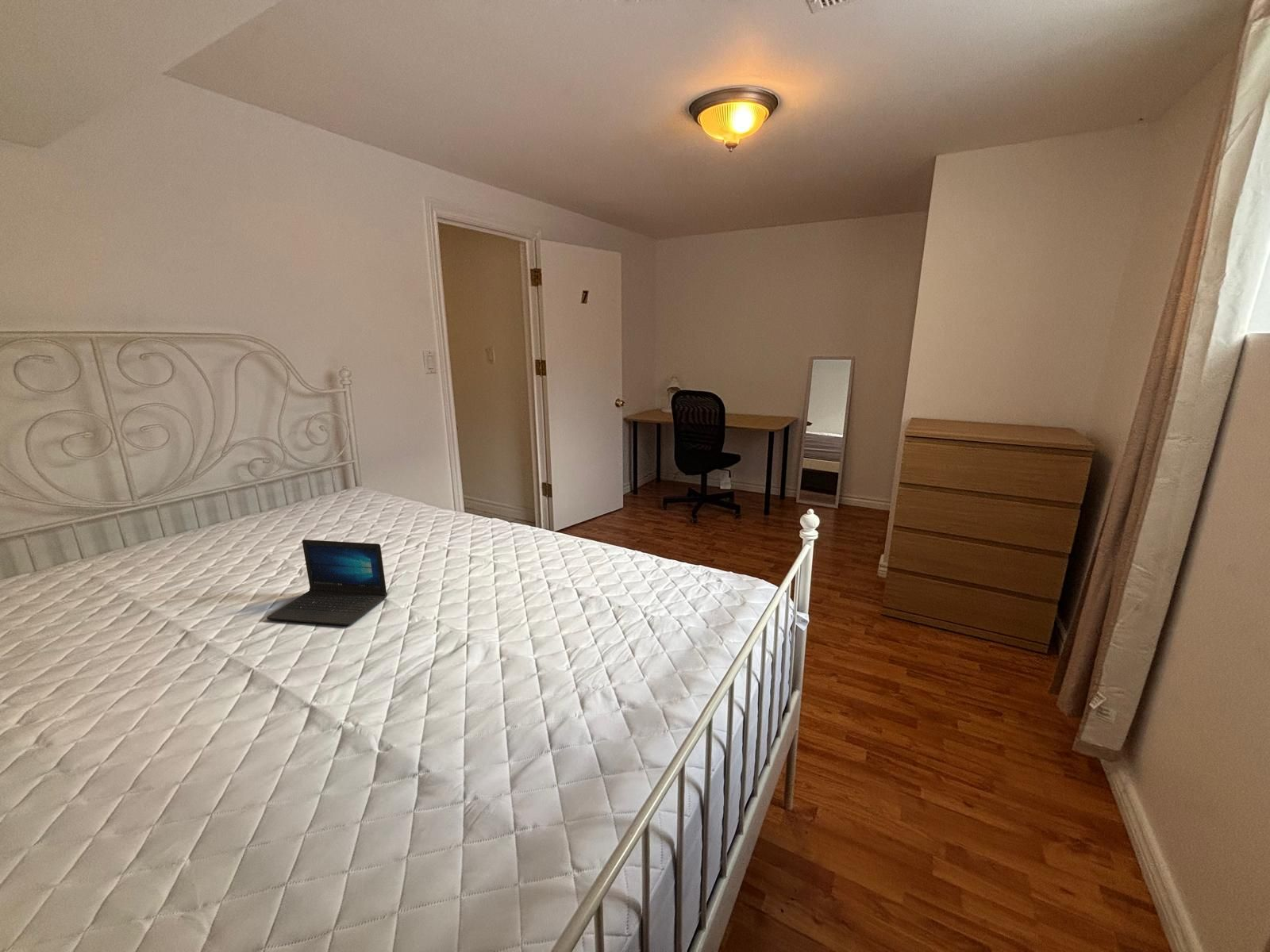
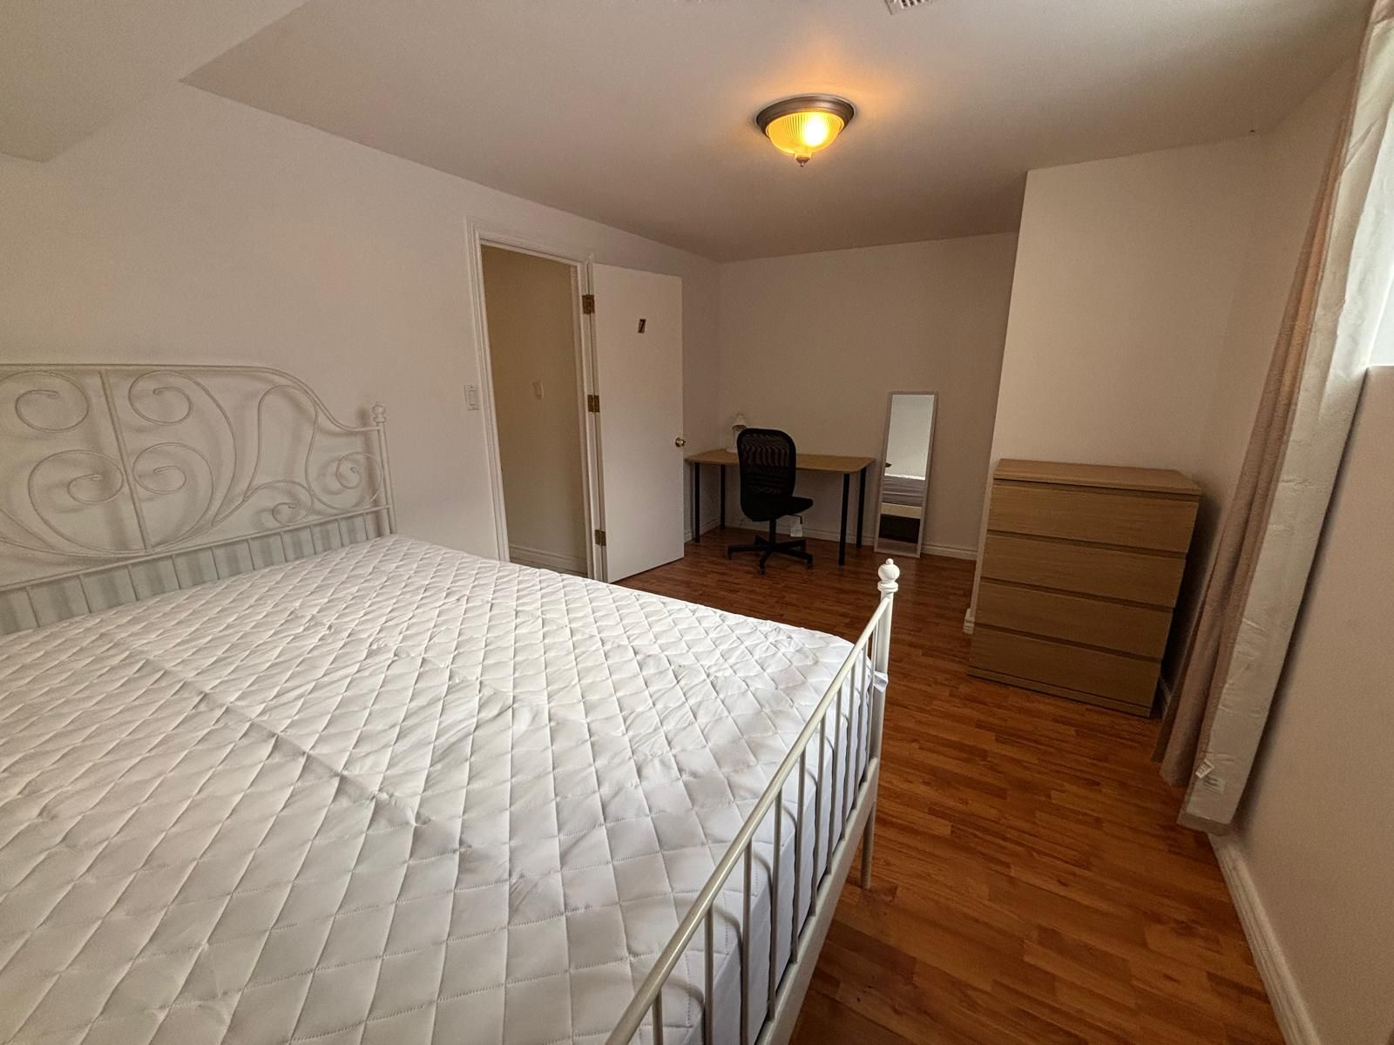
- laptop [266,539,388,626]
